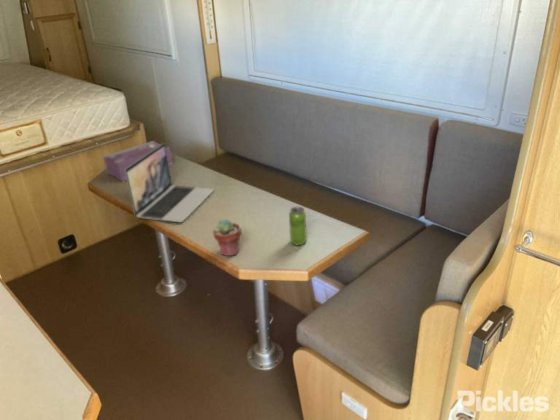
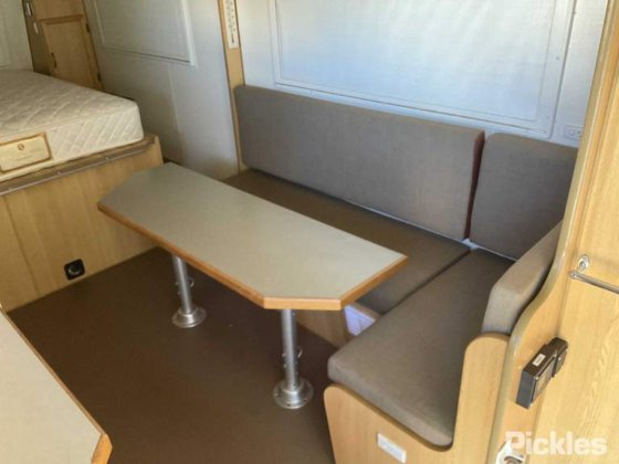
- beverage can [288,206,308,246]
- potted succulent [212,218,243,257]
- tissue box [102,140,174,182]
- laptop [125,142,215,223]
